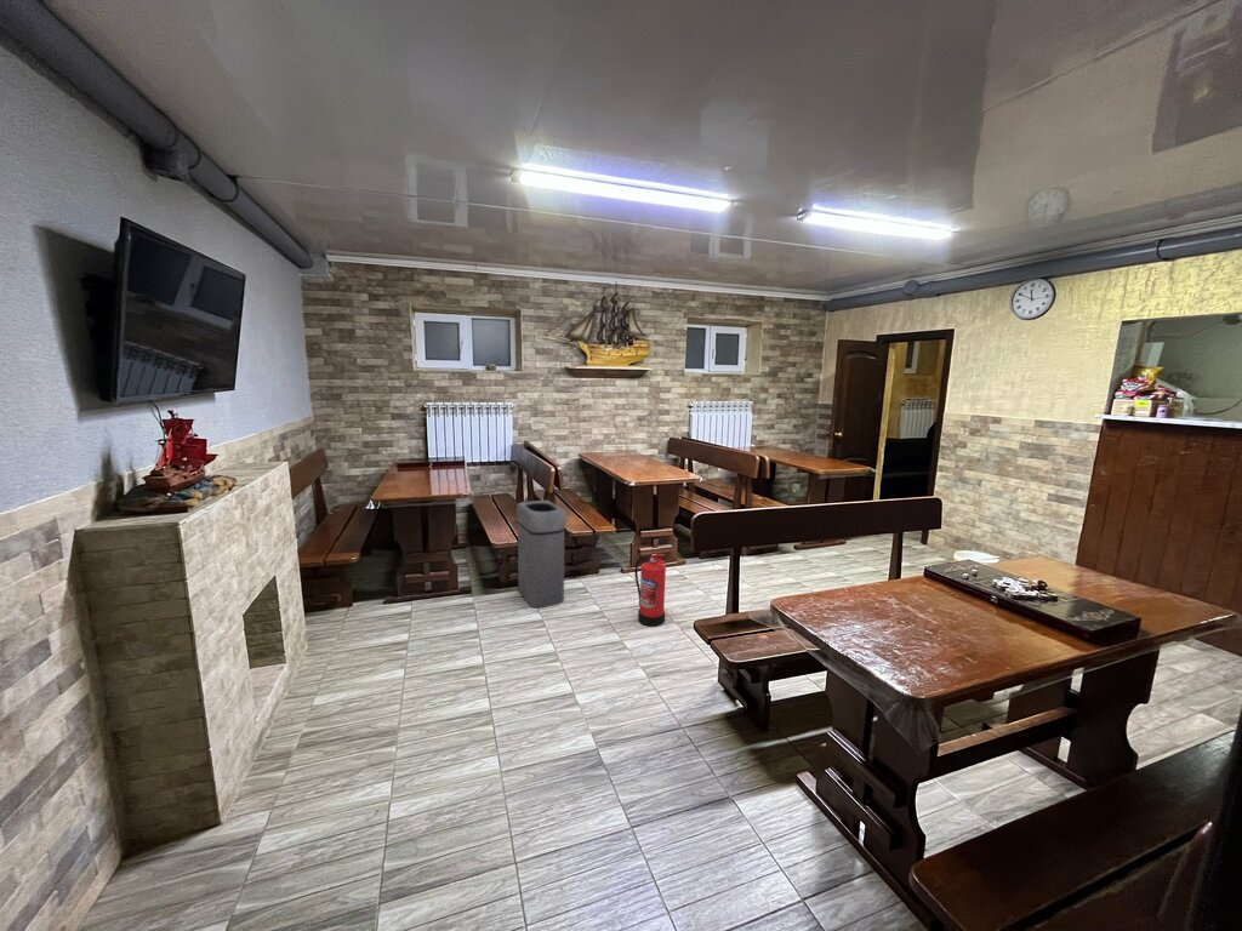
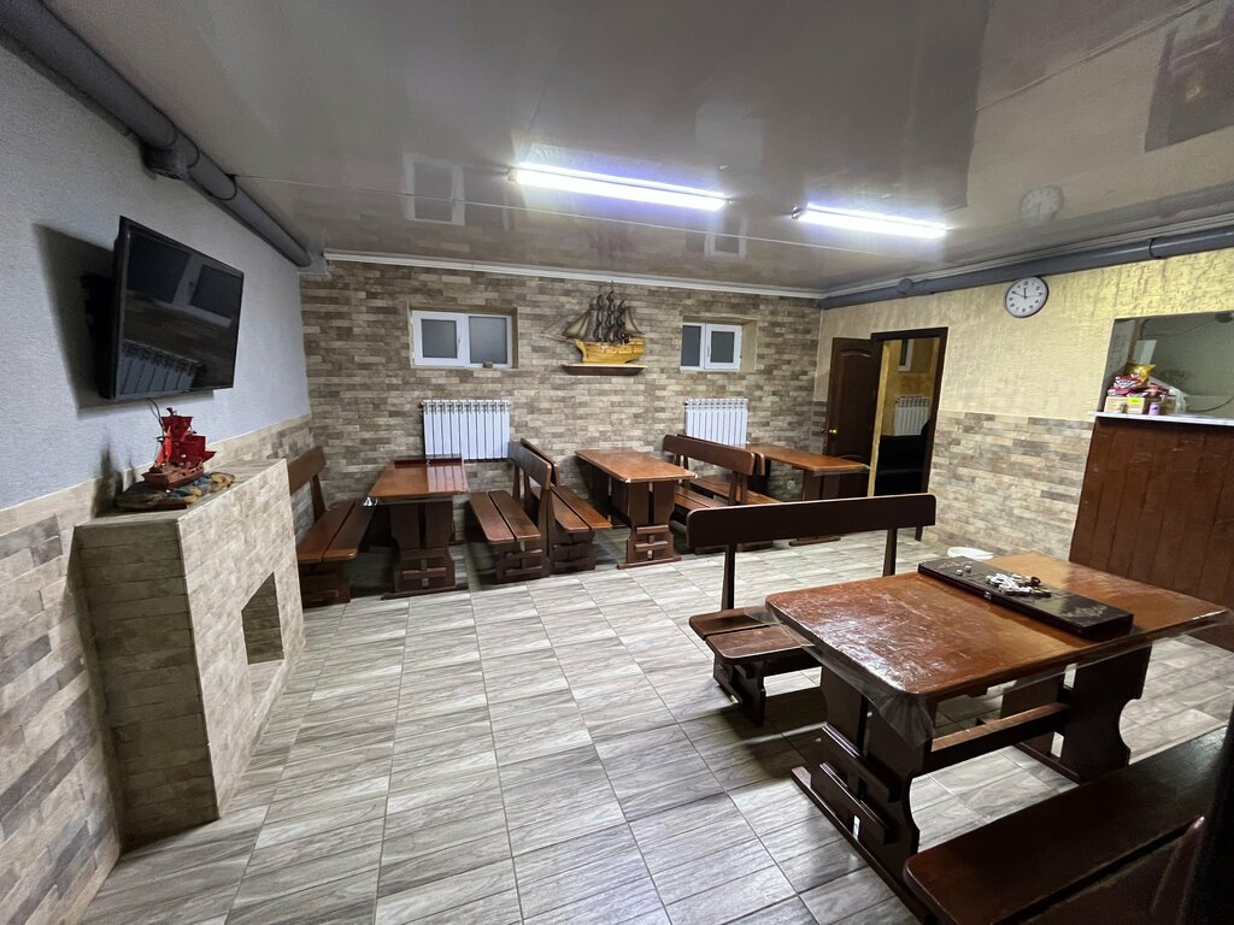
- trash bin [515,499,568,609]
- fire extinguisher [634,553,667,628]
